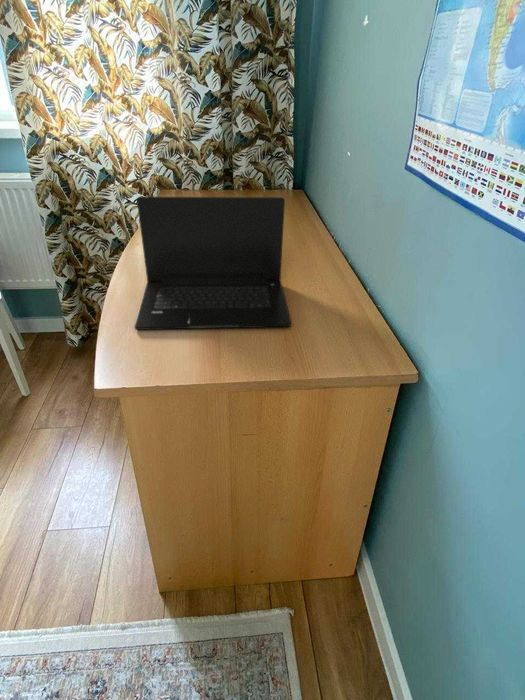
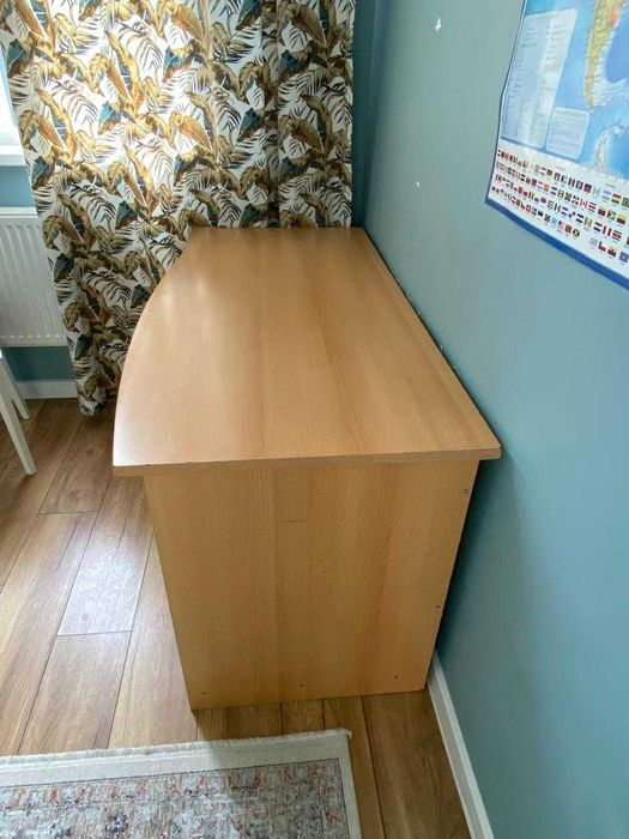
- laptop [134,196,292,331]
